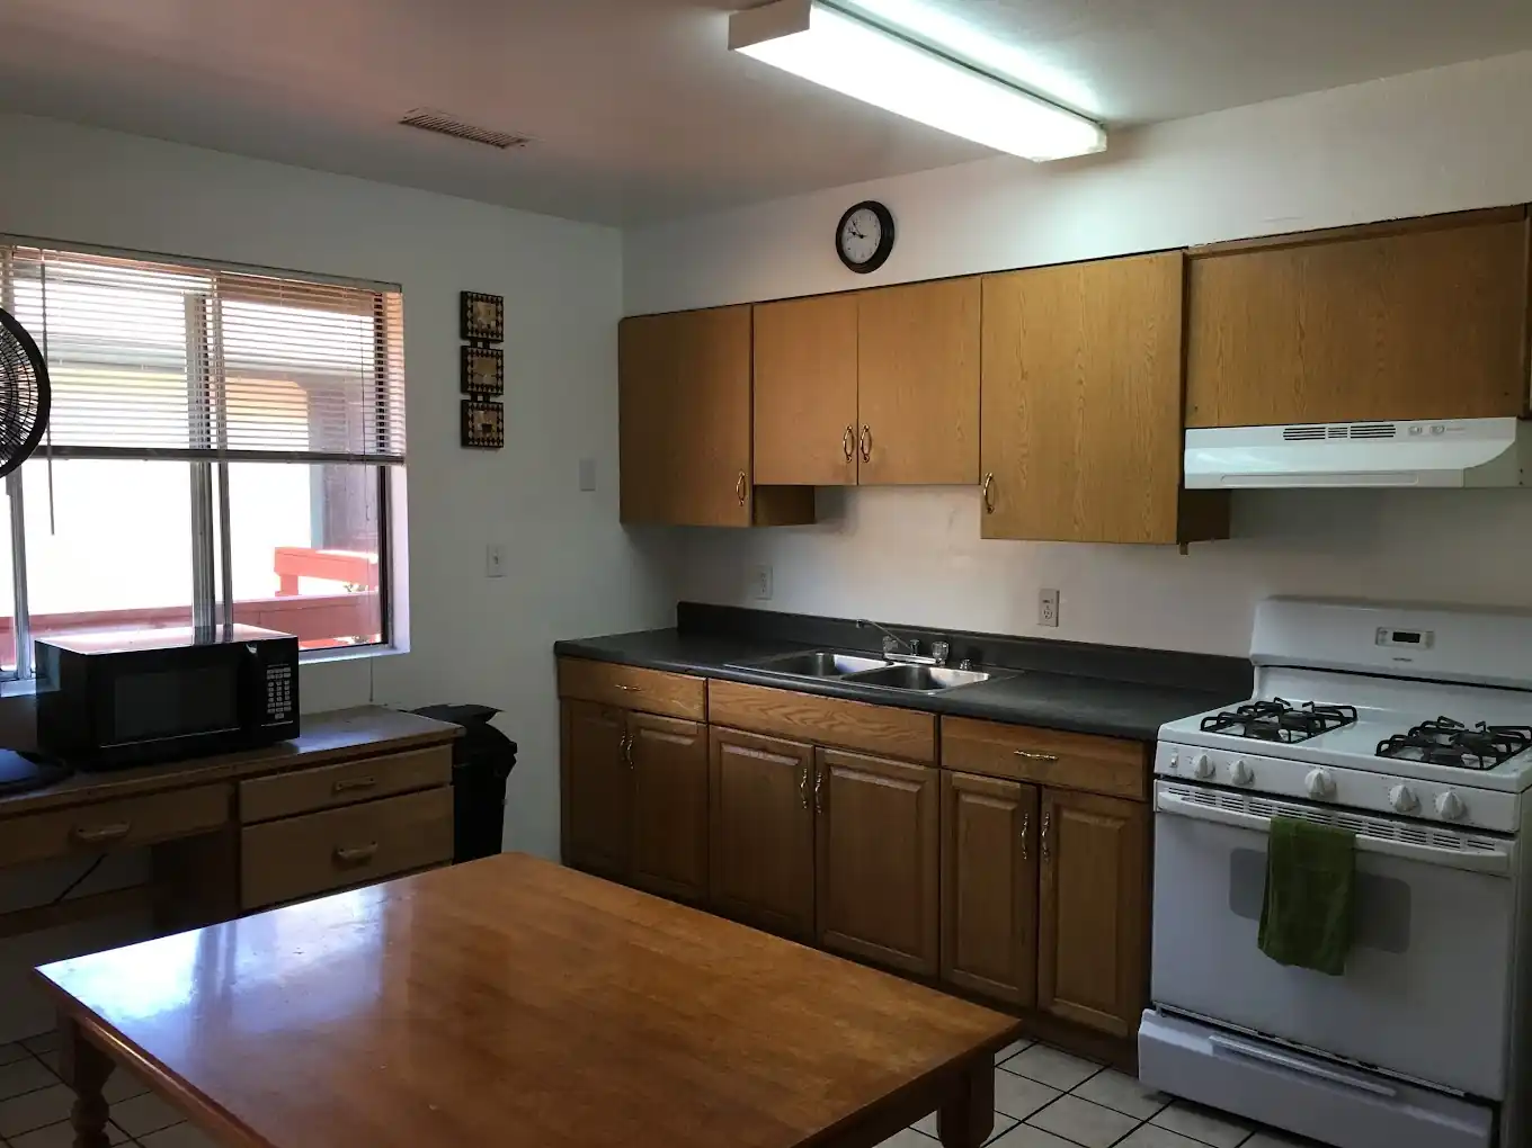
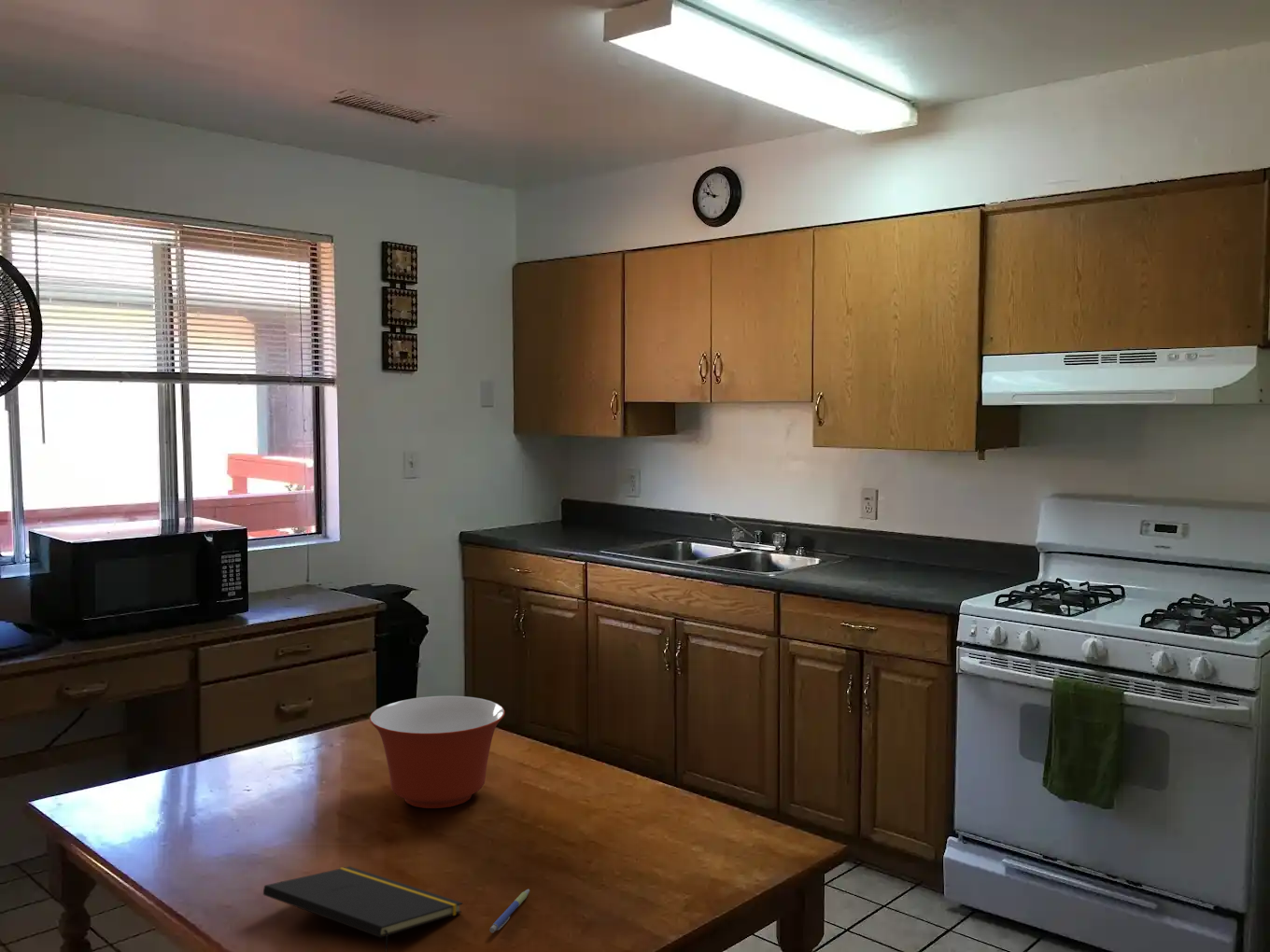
+ mixing bowl [369,695,506,809]
+ pen [488,889,530,933]
+ notepad [262,865,463,952]
